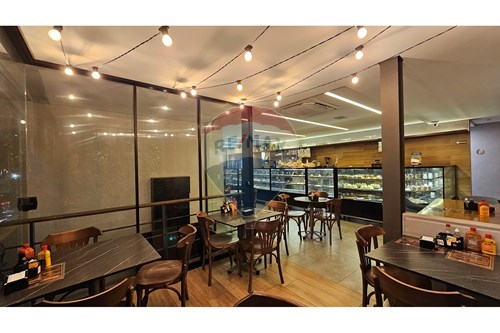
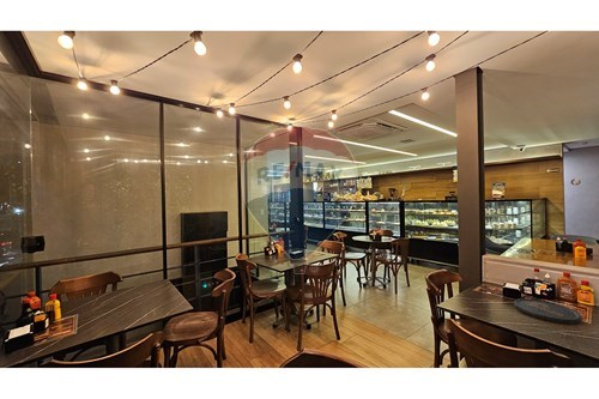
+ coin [513,297,583,325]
